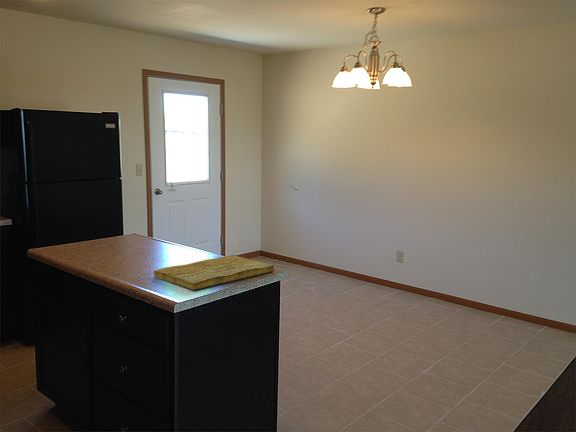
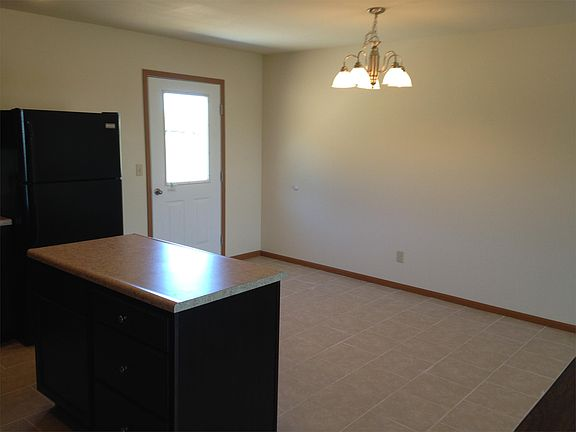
- cutting board [153,254,275,291]
